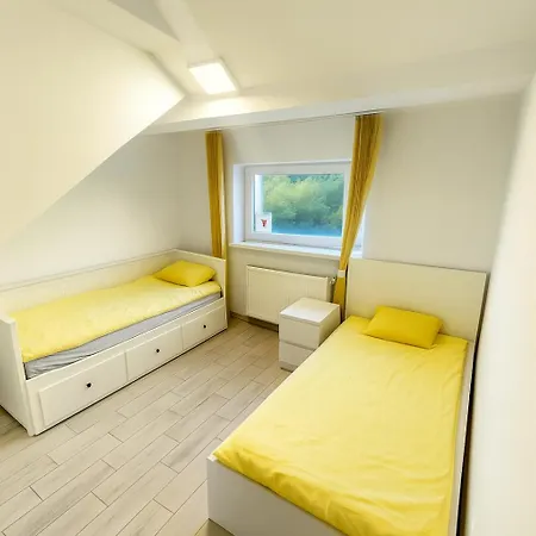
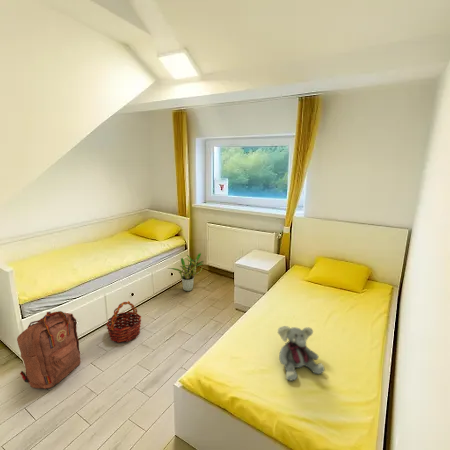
+ basket [105,300,142,344]
+ potted plant [166,252,204,292]
+ backpack [16,310,82,390]
+ plush elephant [277,325,325,382]
